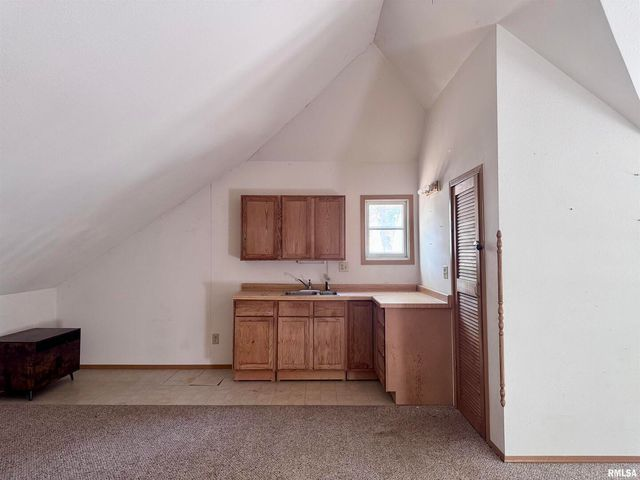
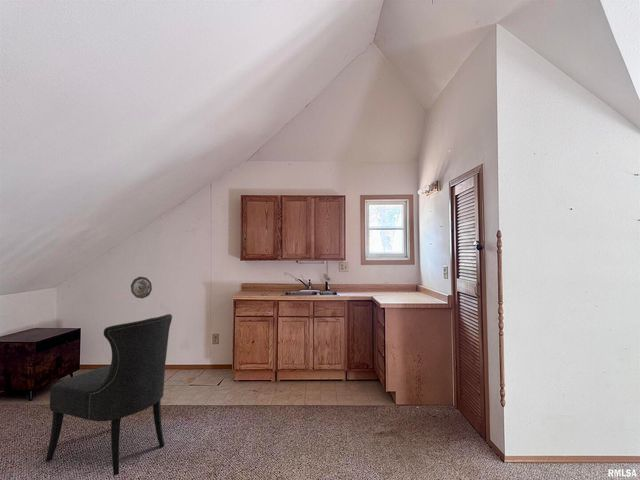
+ decorative plate [130,276,153,299]
+ dining chair [44,313,173,476]
